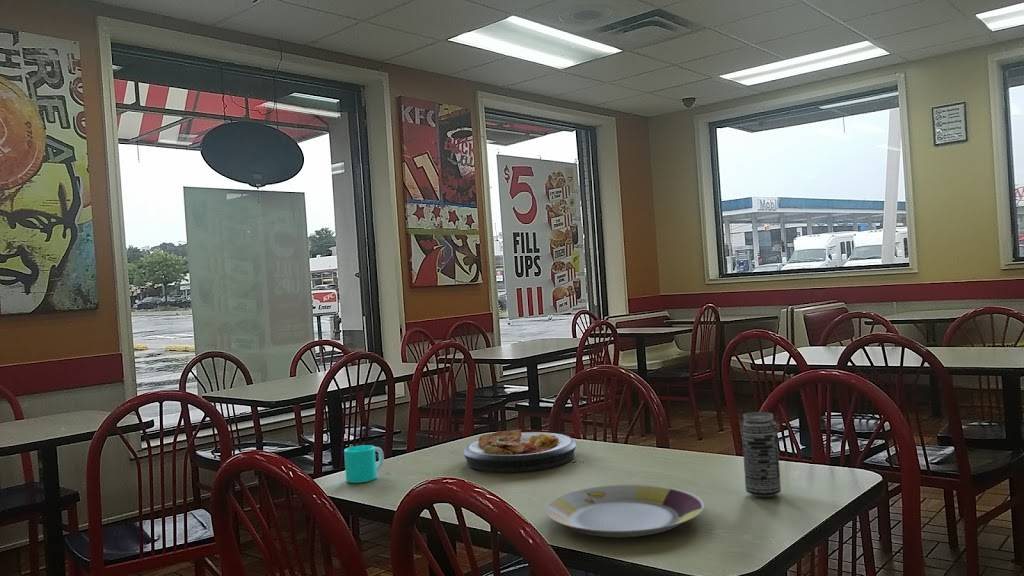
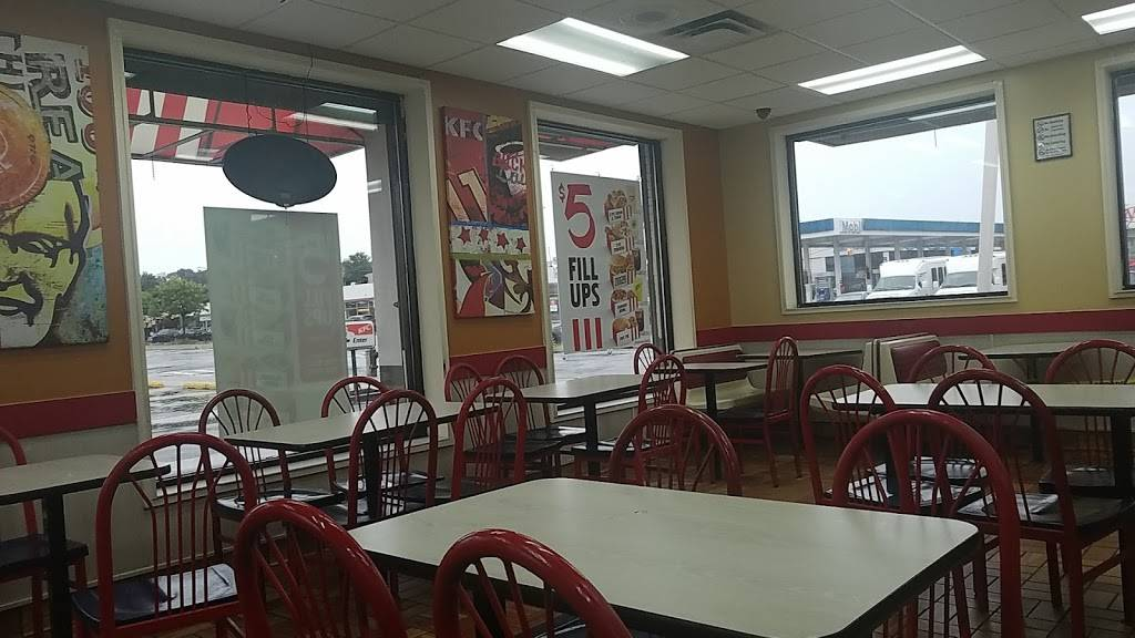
- plate [545,483,705,538]
- beverage can [740,411,782,498]
- plate [462,428,577,473]
- cup [343,444,385,484]
